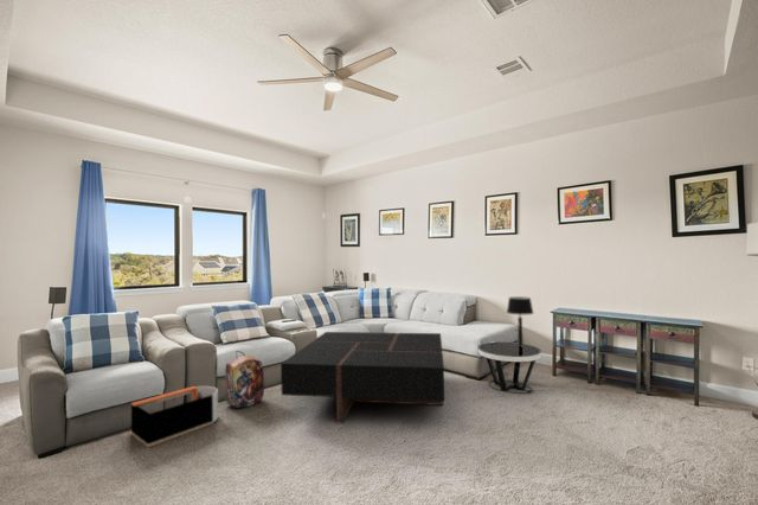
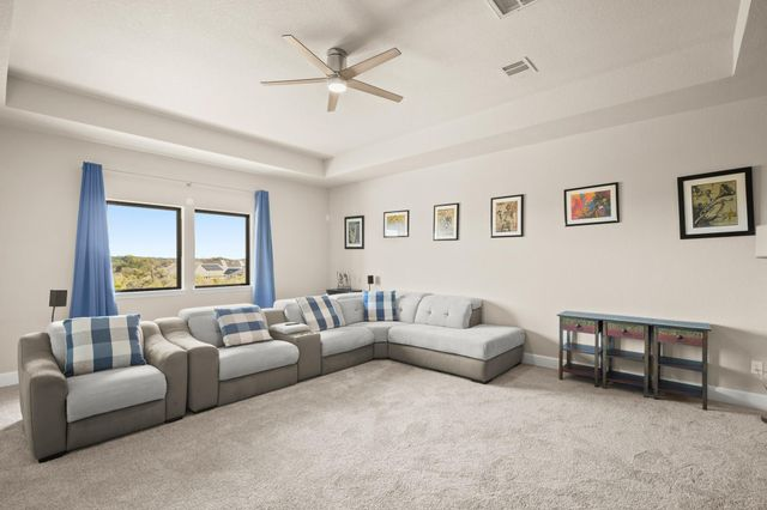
- coffee table [280,331,445,424]
- table lamp [506,295,534,347]
- storage bin [130,385,219,448]
- side table [477,340,542,395]
- backpack [224,350,265,409]
